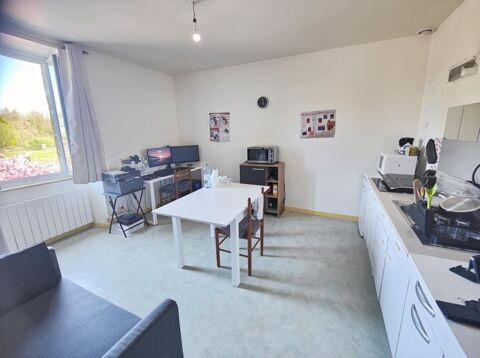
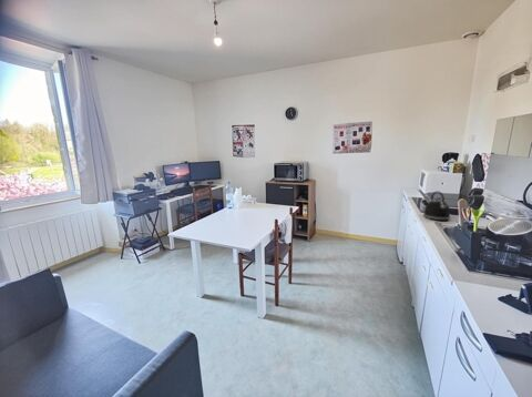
+ kettle [422,190,451,222]
